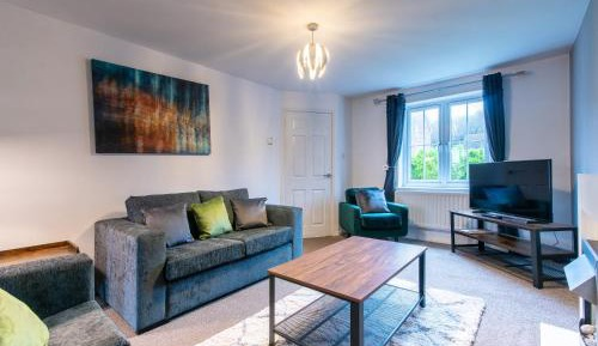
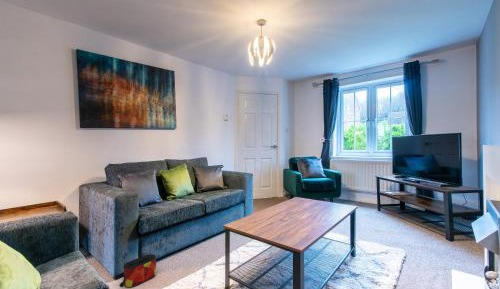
+ bag [118,253,157,289]
